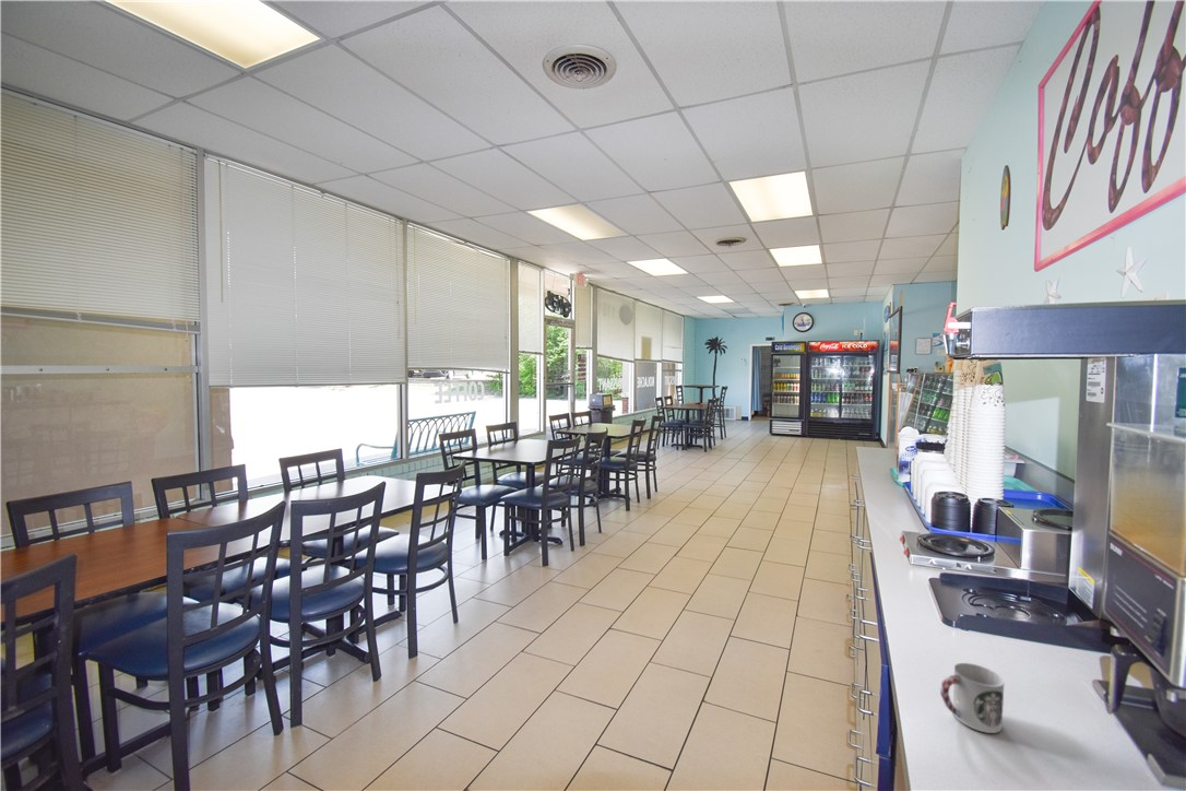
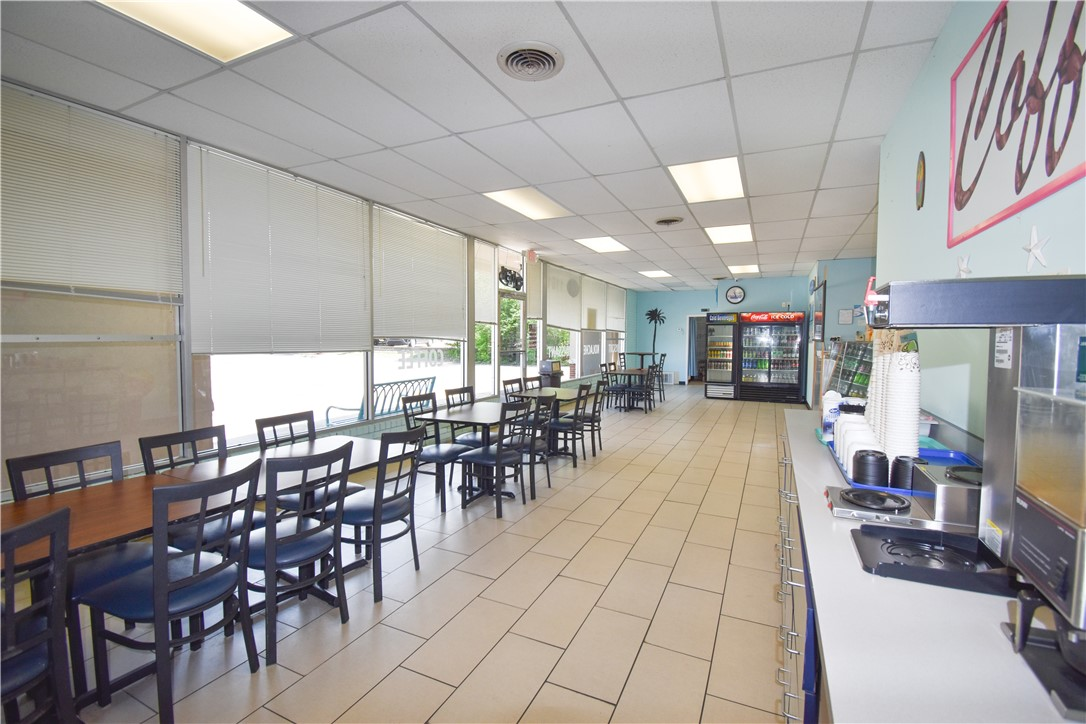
- cup [939,662,1005,734]
